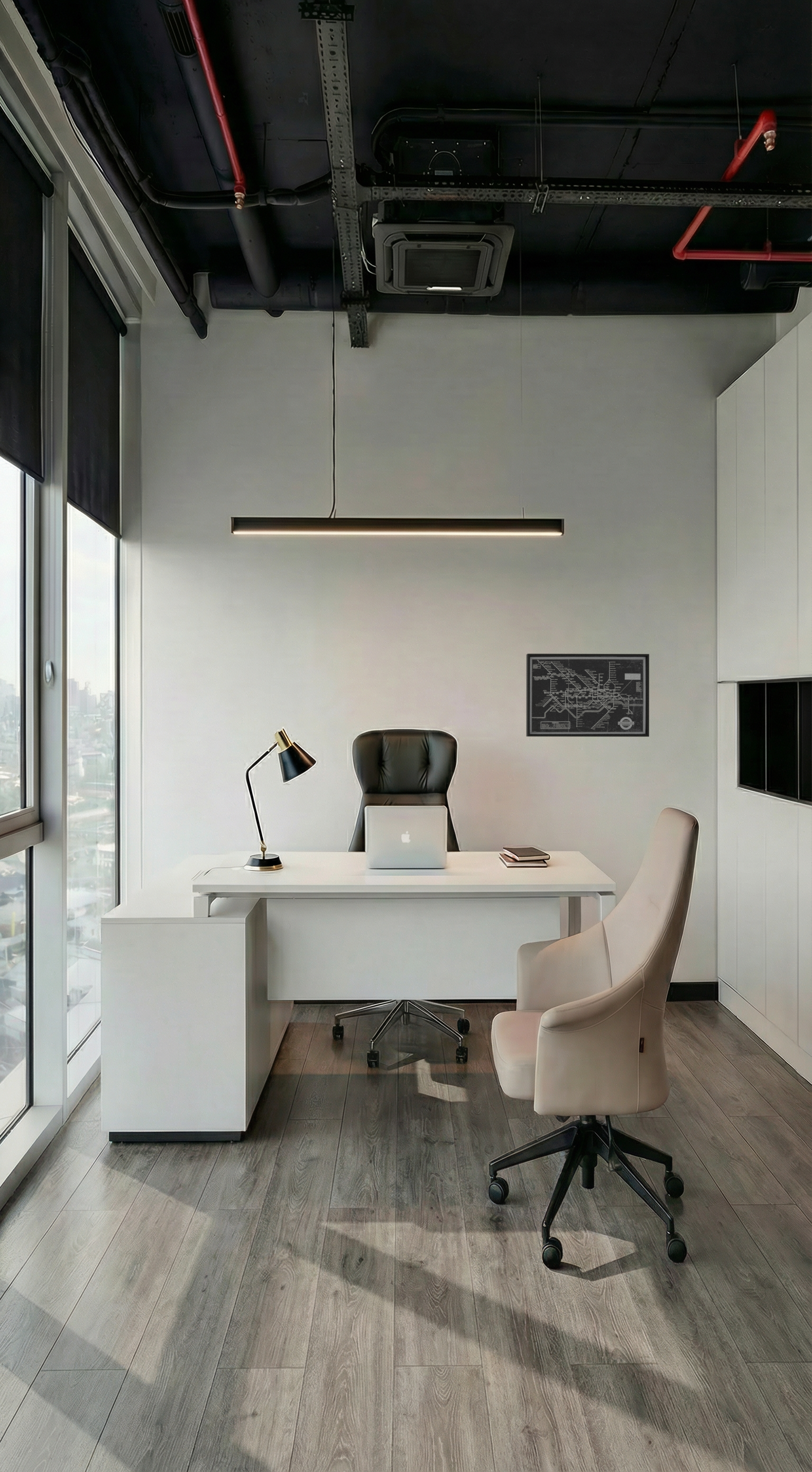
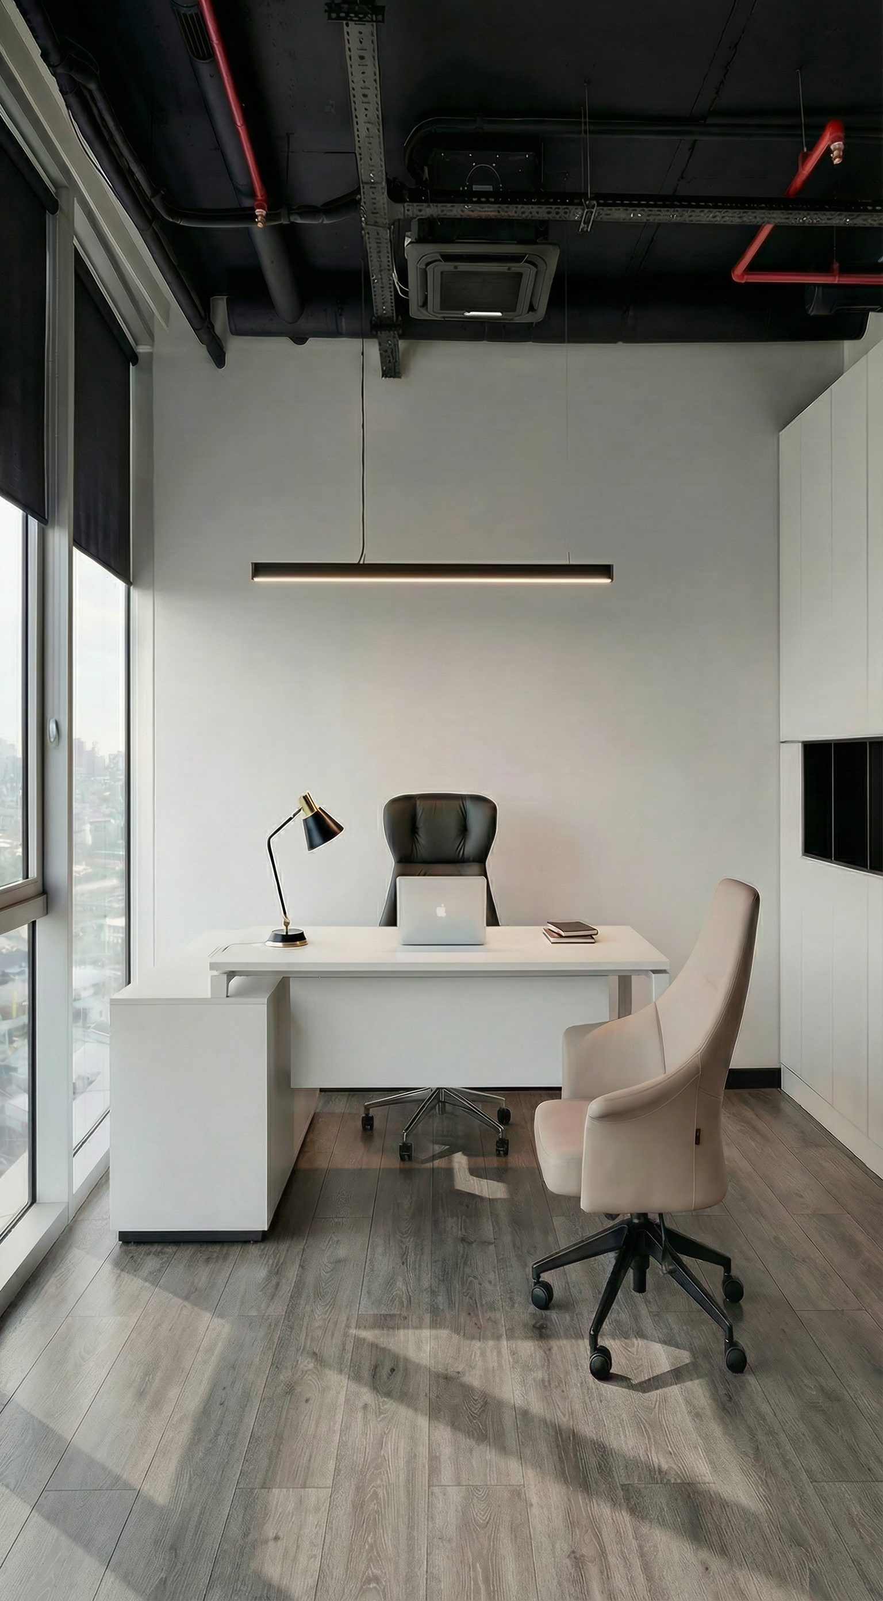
- wall art [526,653,650,737]
